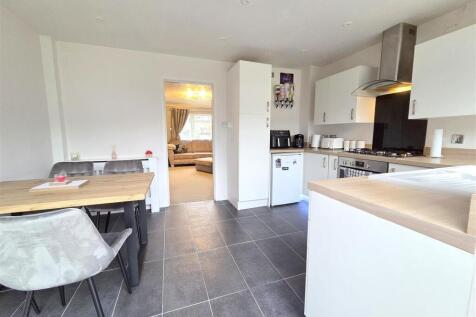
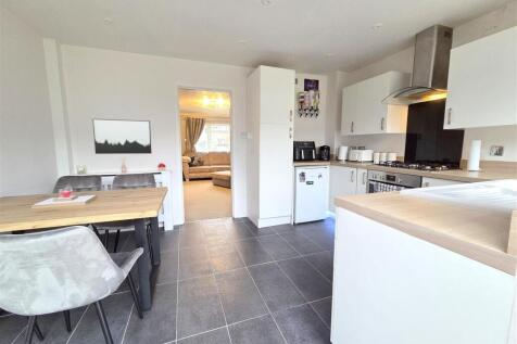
+ wall art [91,118,153,155]
